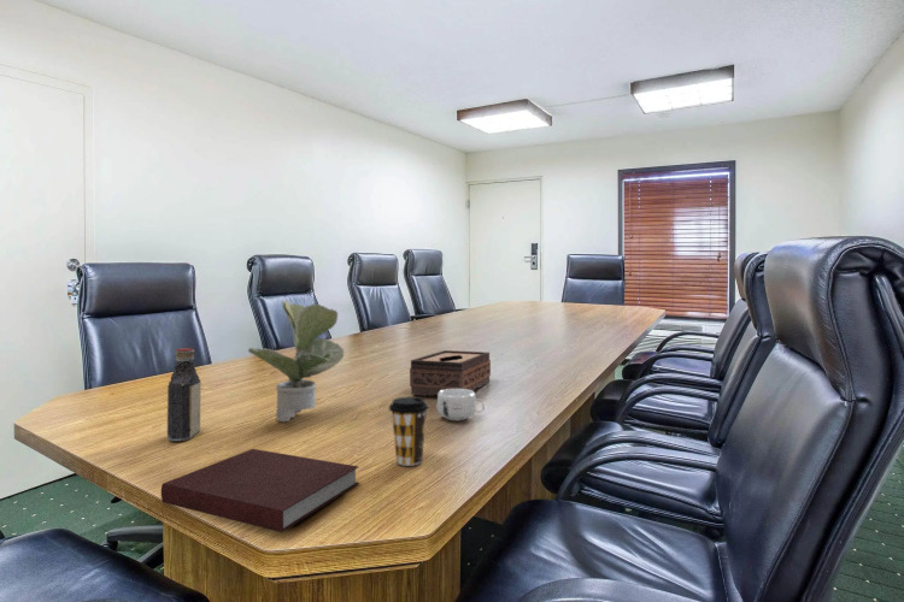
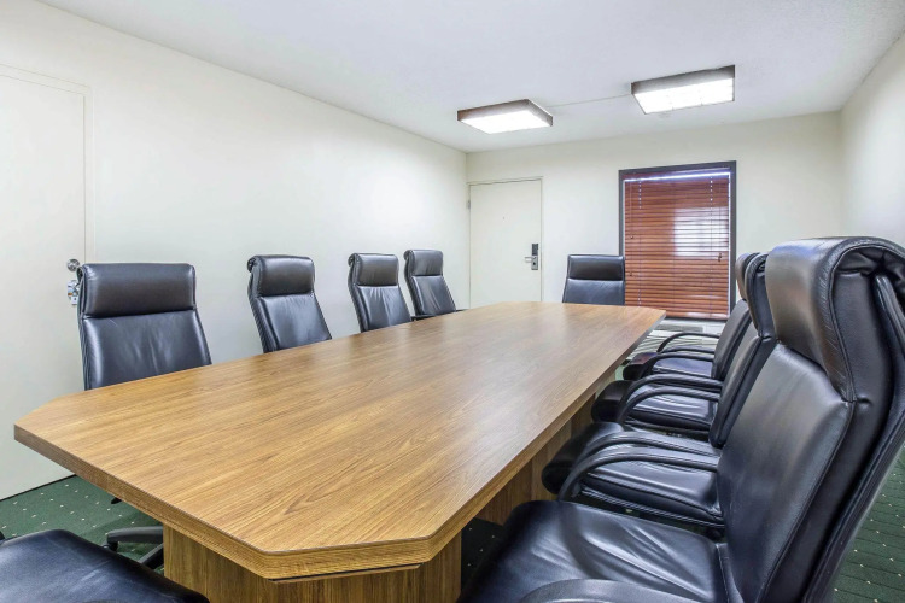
- potted plant [247,300,346,423]
- tissue box [409,349,492,396]
- notebook [160,448,360,533]
- mug [436,389,486,421]
- bottle [166,347,202,442]
- coffee cup [388,395,429,467]
